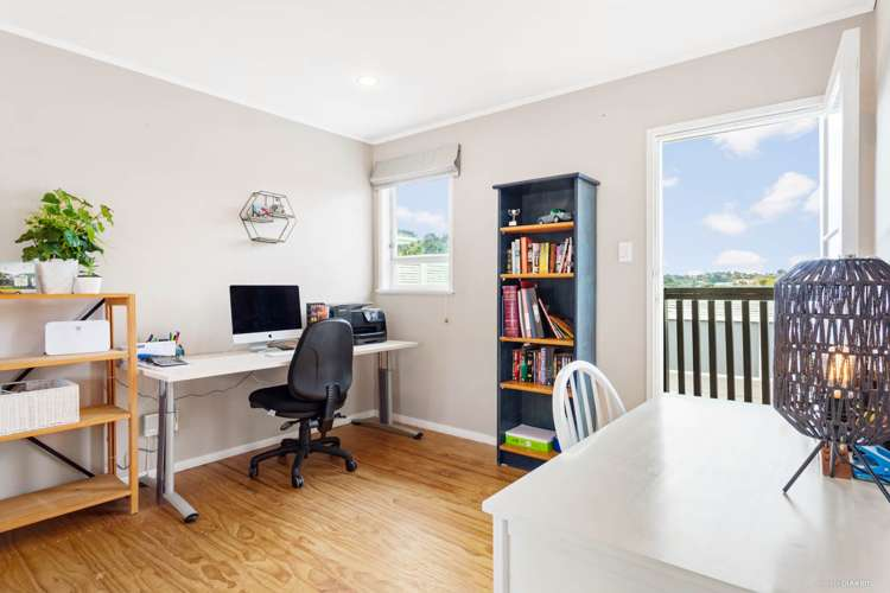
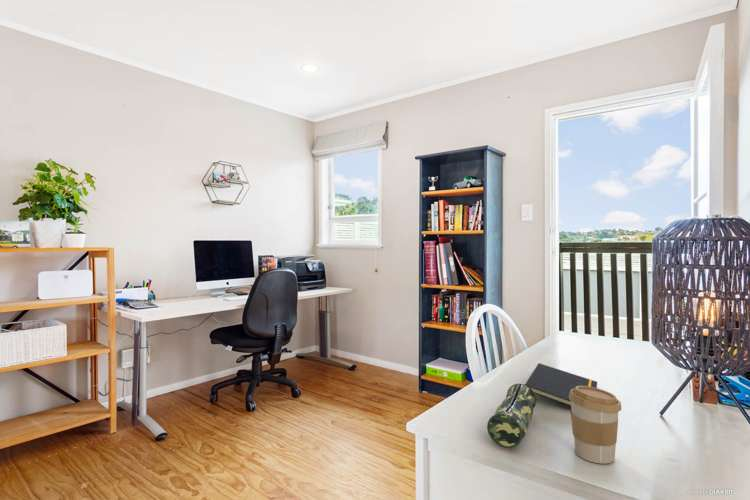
+ notepad [524,362,598,407]
+ pencil case [486,383,537,449]
+ coffee cup [569,386,622,464]
